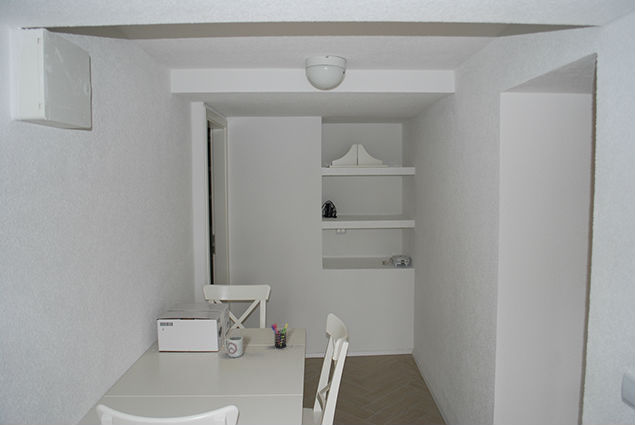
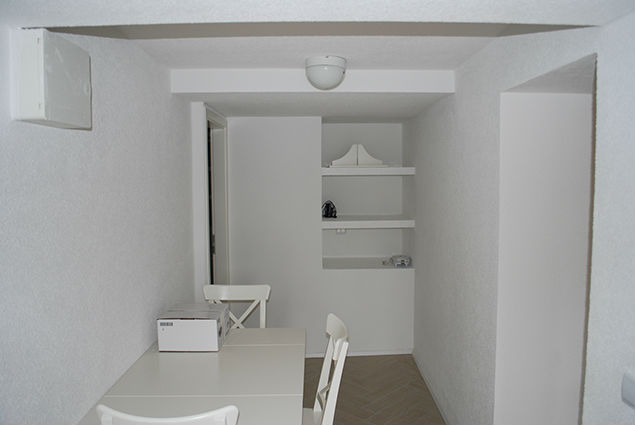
- pen holder [270,323,289,349]
- cup [223,335,244,358]
